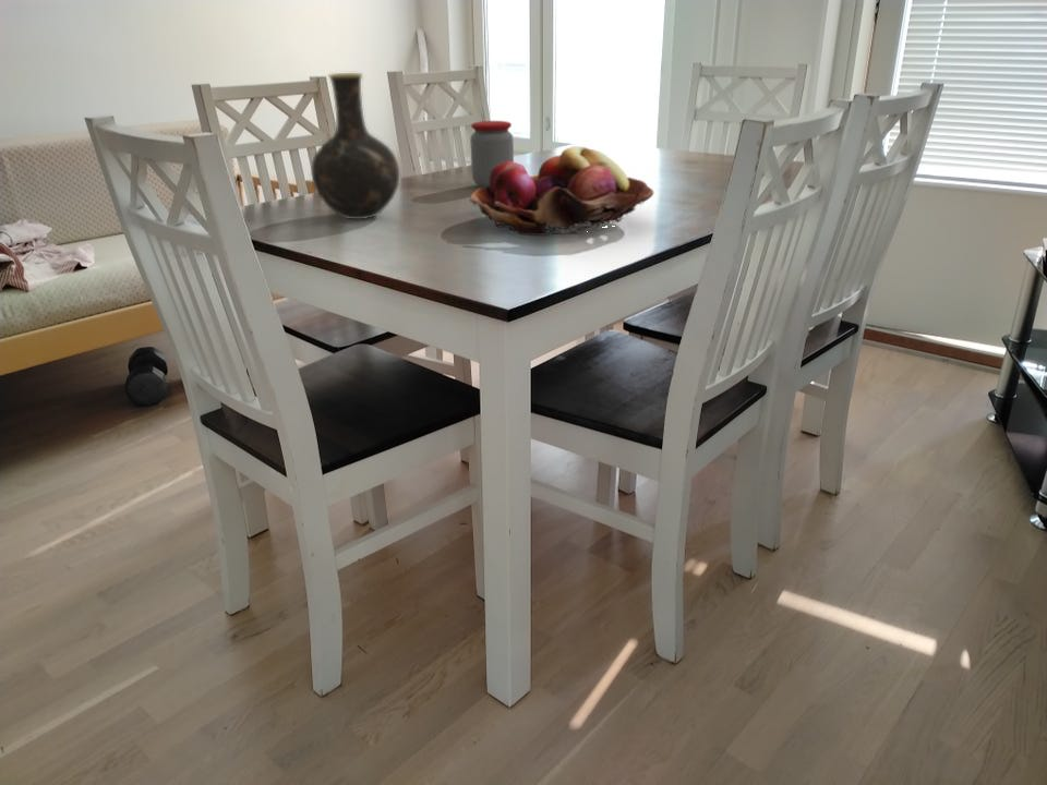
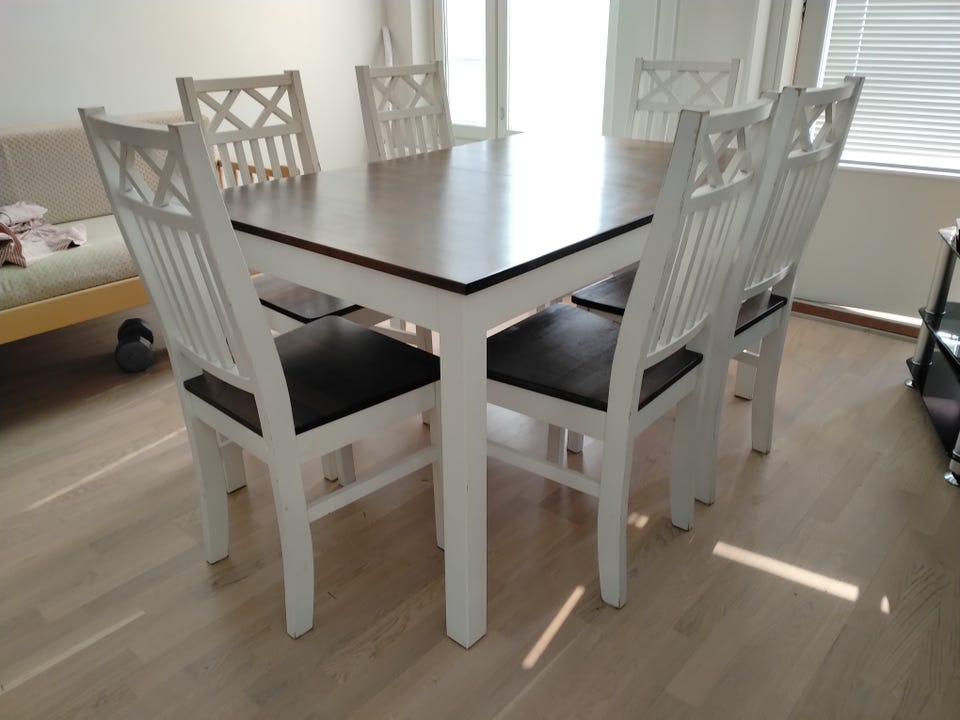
- vase [311,72,400,220]
- jar [469,120,515,189]
- fruit basket [469,145,654,237]
